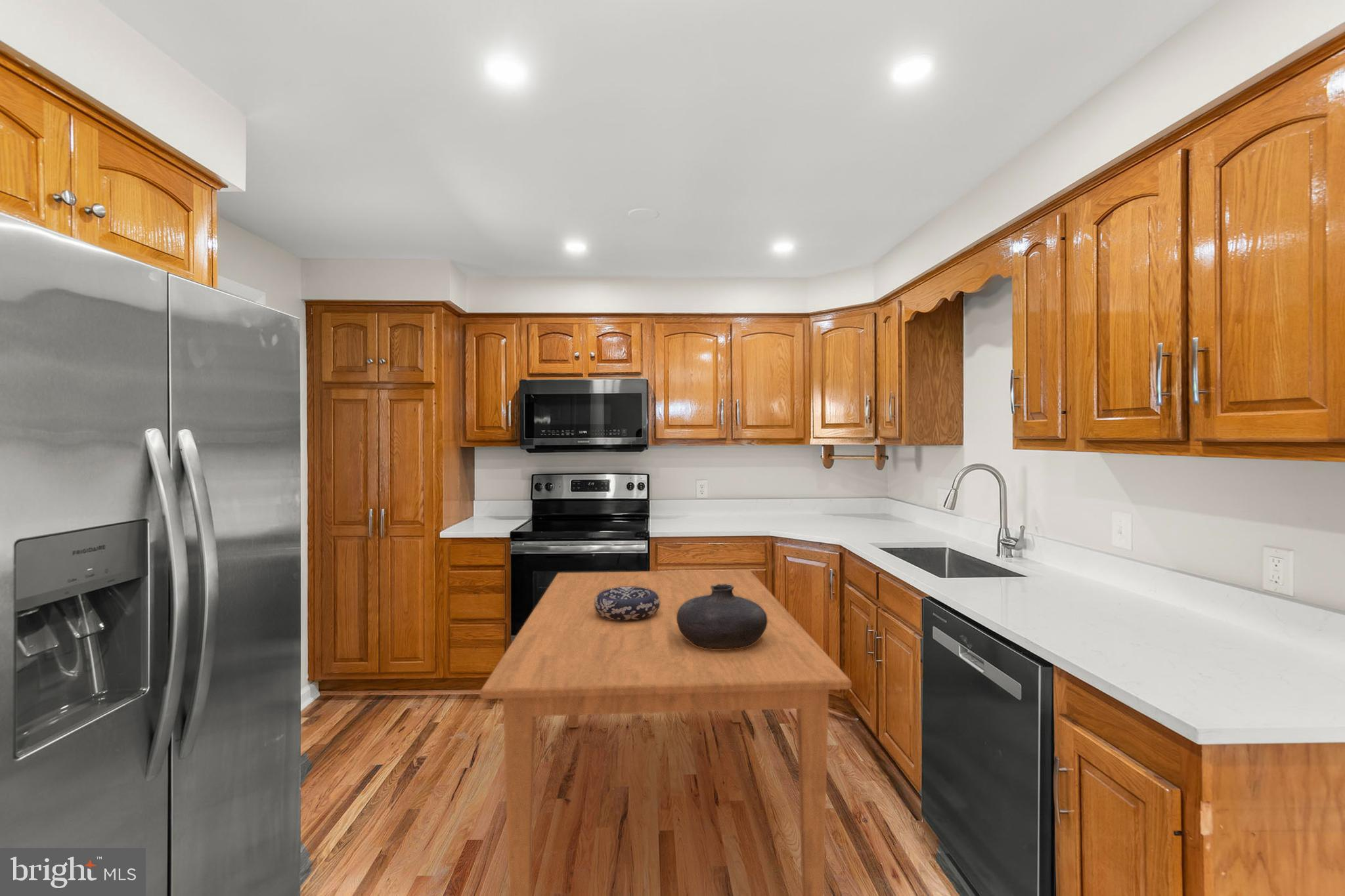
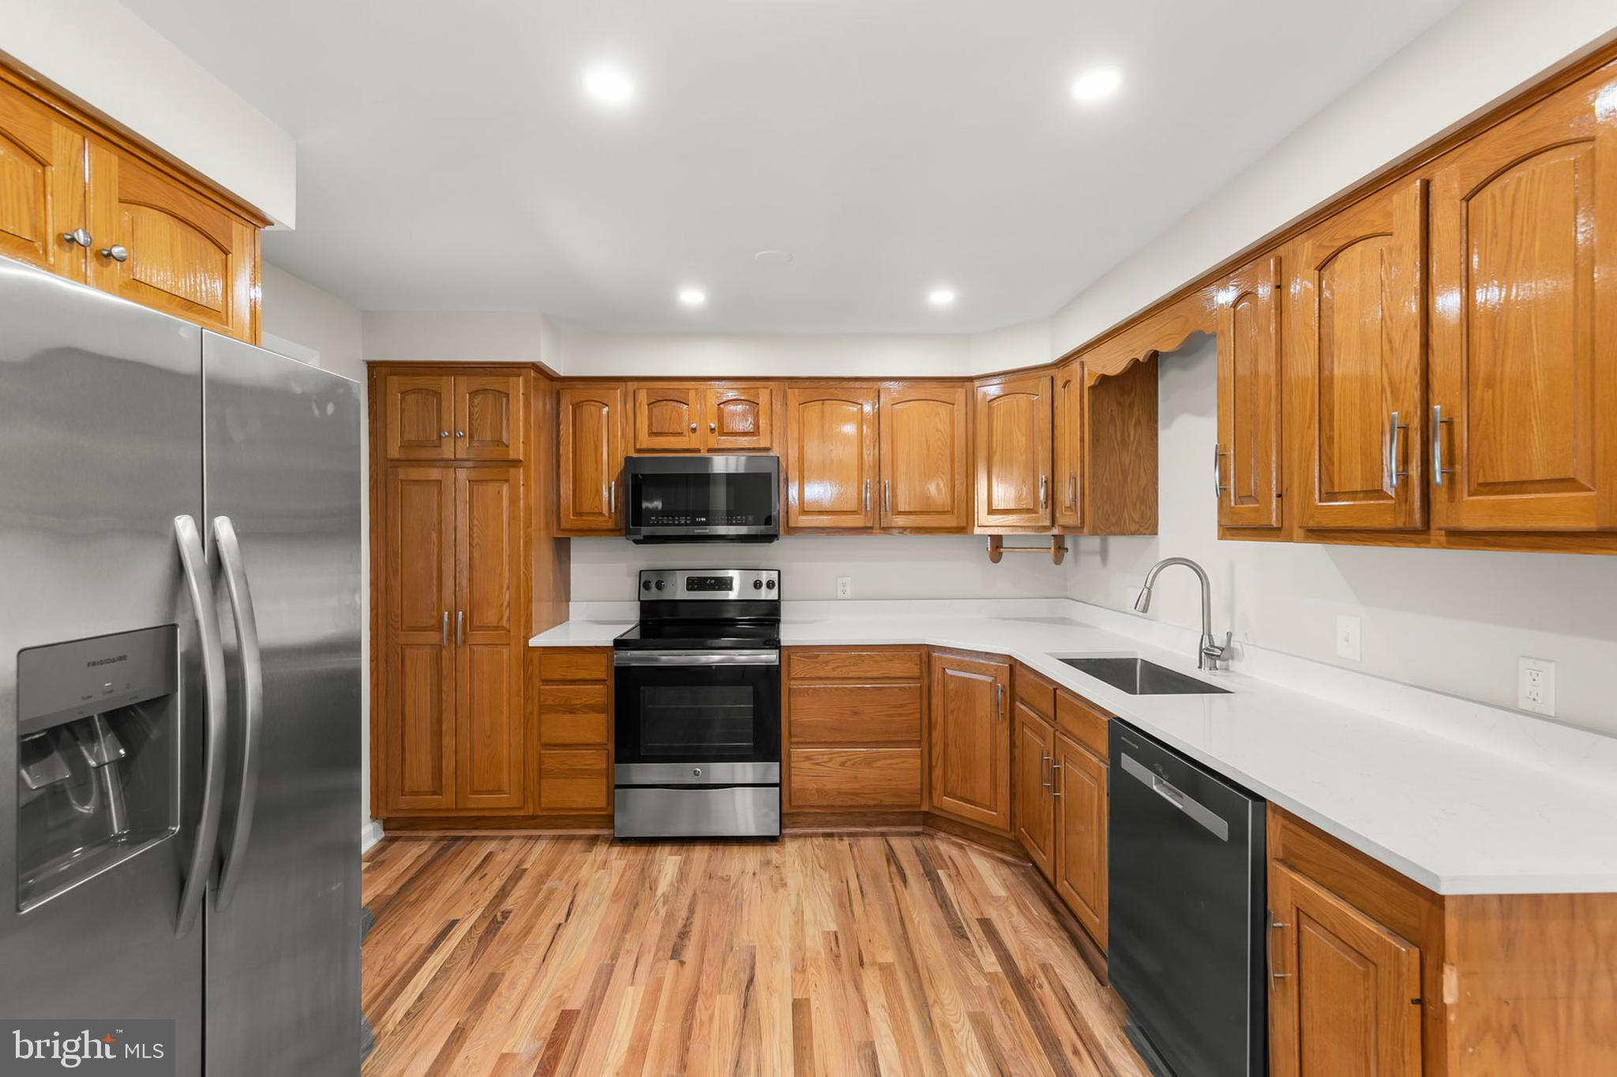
- decorative bowl [594,587,660,620]
- vase [676,584,767,649]
- dining table [479,569,852,896]
